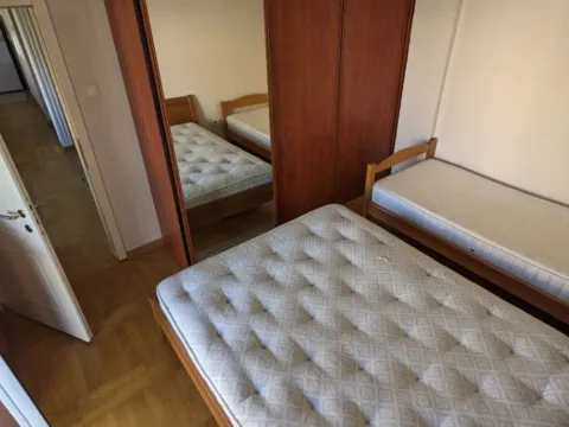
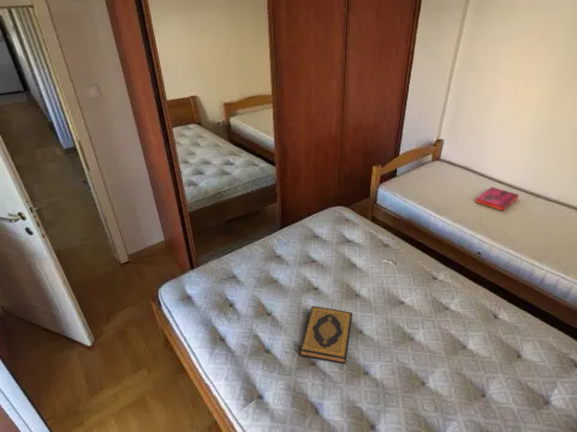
+ hardback book [475,186,521,212]
+ hardback book [299,305,353,365]
